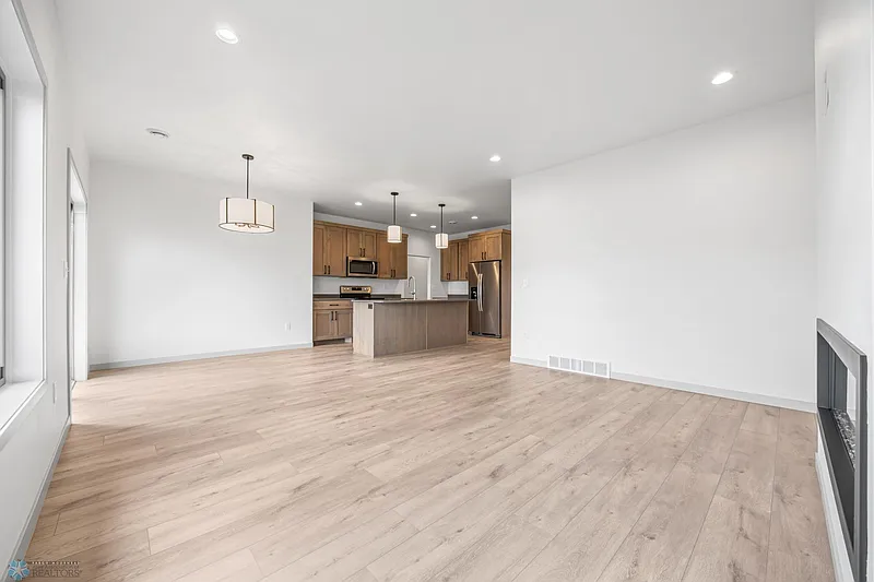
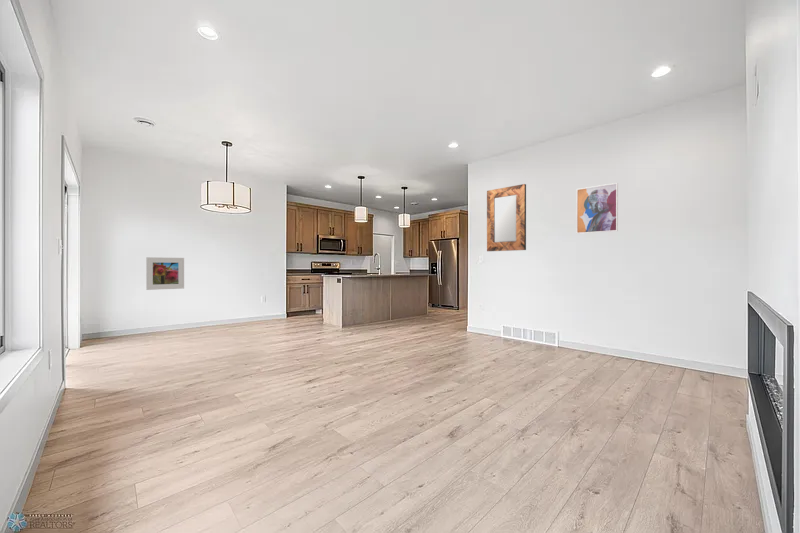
+ home mirror [486,183,527,252]
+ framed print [145,256,185,291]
+ wall art [575,182,619,235]
